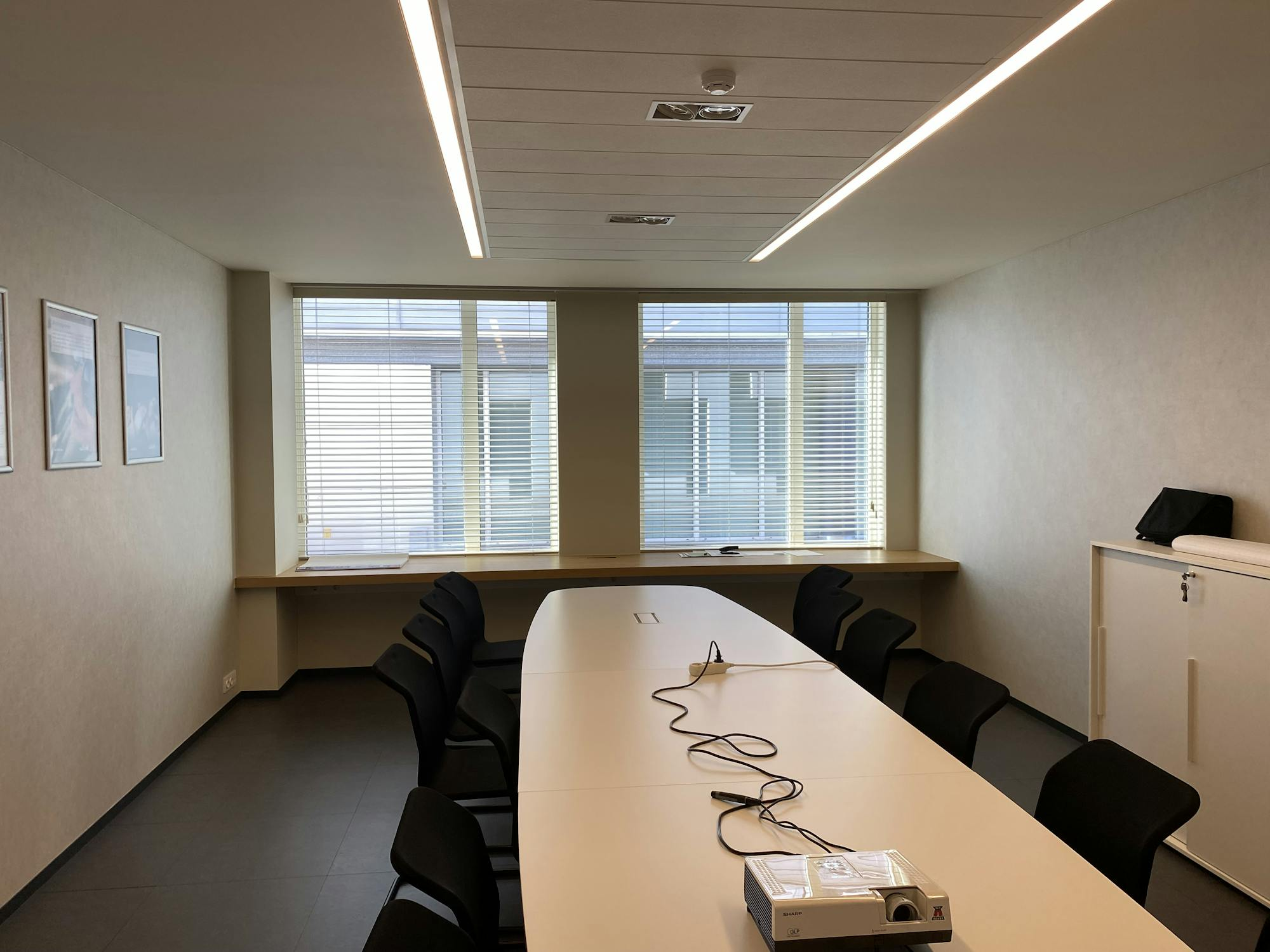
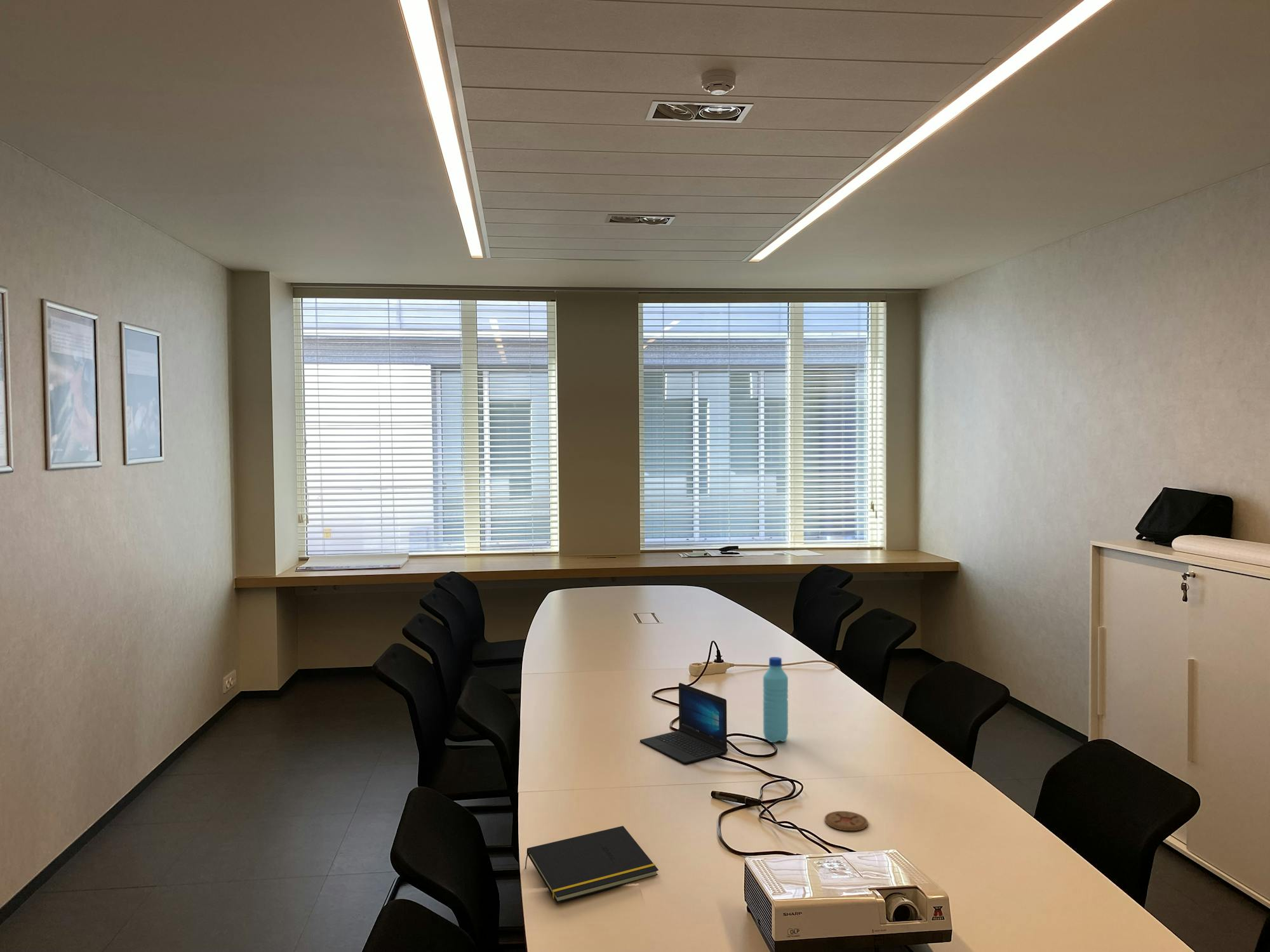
+ notepad [525,825,659,903]
+ laptop [639,682,728,764]
+ coaster [824,810,869,831]
+ water bottle [763,656,789,743]
